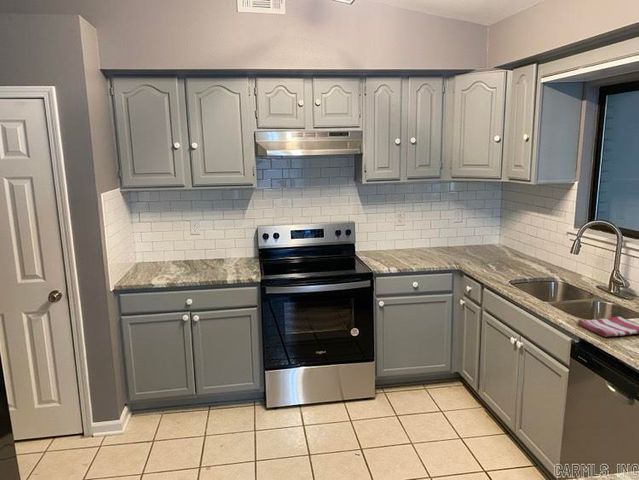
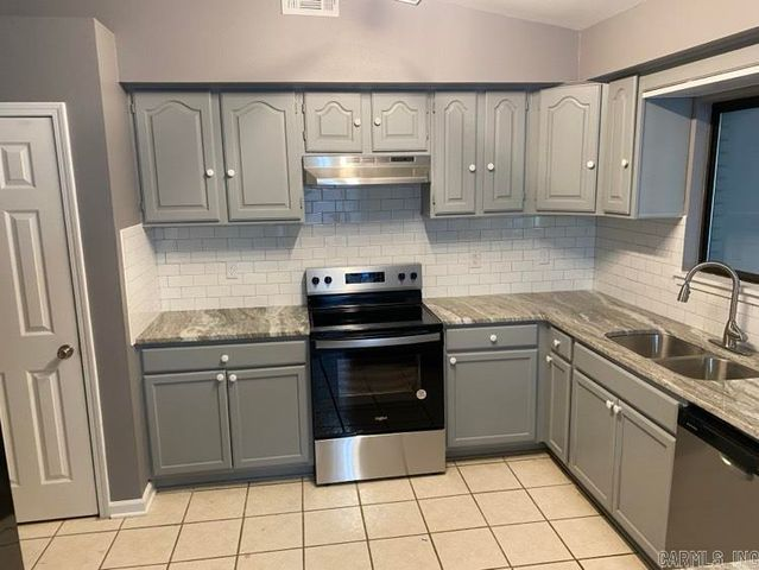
- dish towel [576,316,639,338]
